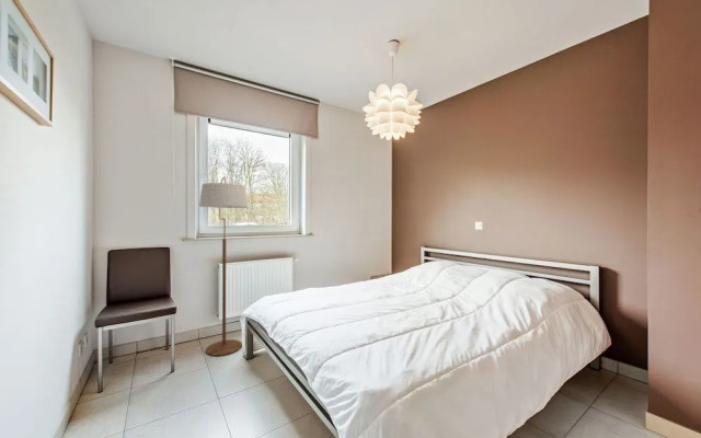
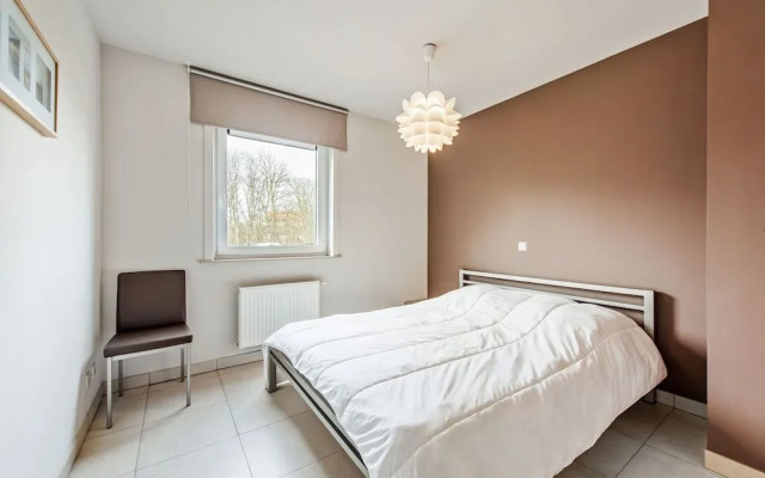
- floor lamp [198,176,250,357]
